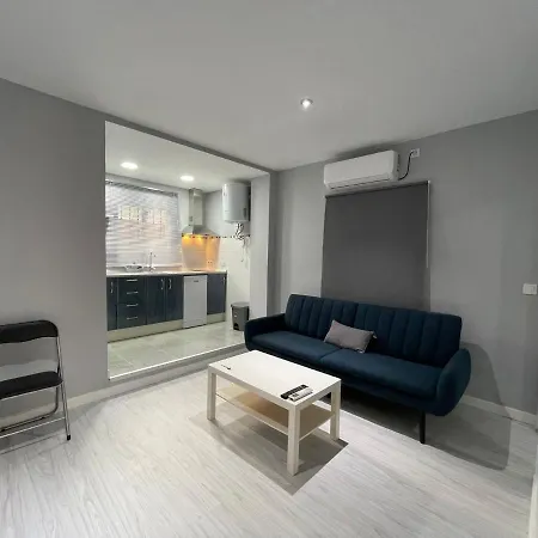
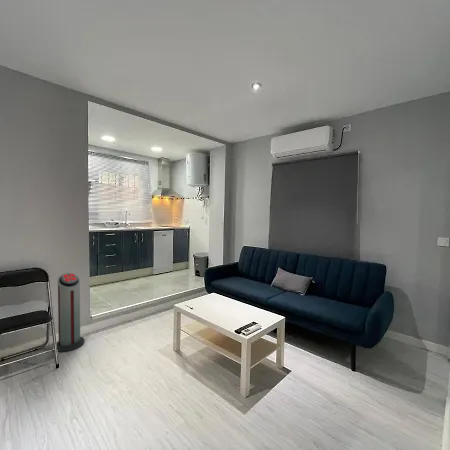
+ air purifier [56,272,85,353]
